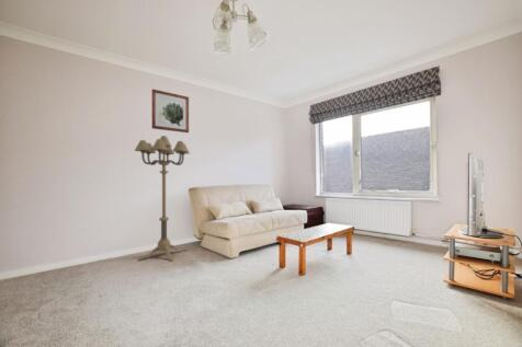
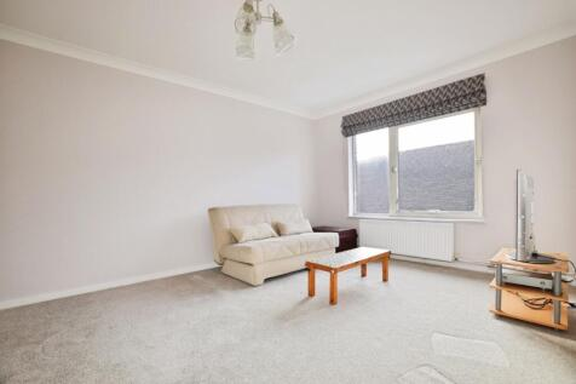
- wall art [151,88,190,134]
- floor lamp [133,135,191,263]
